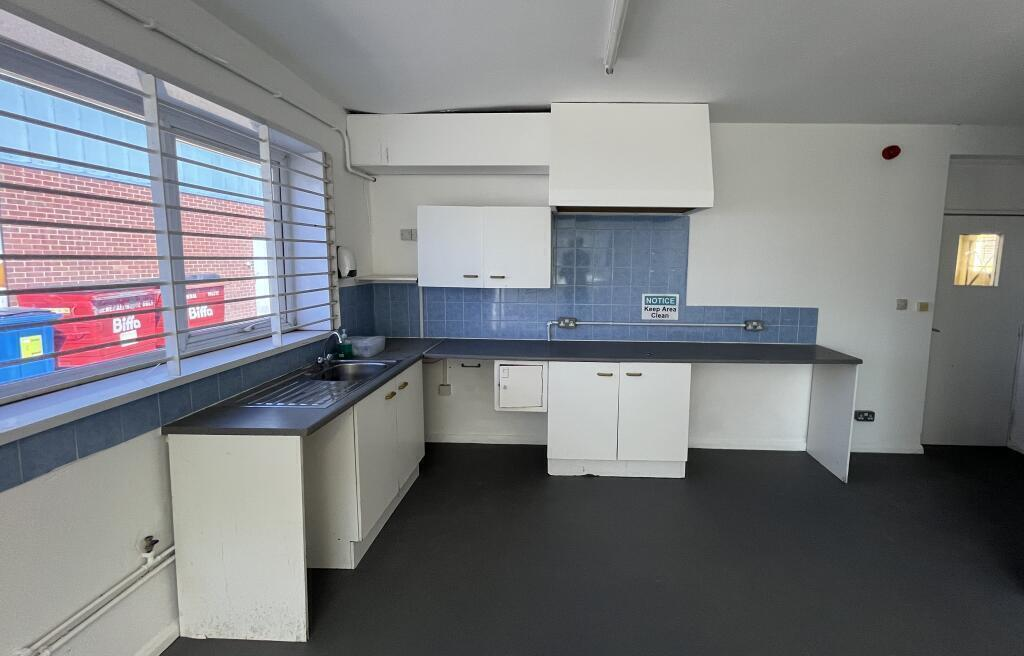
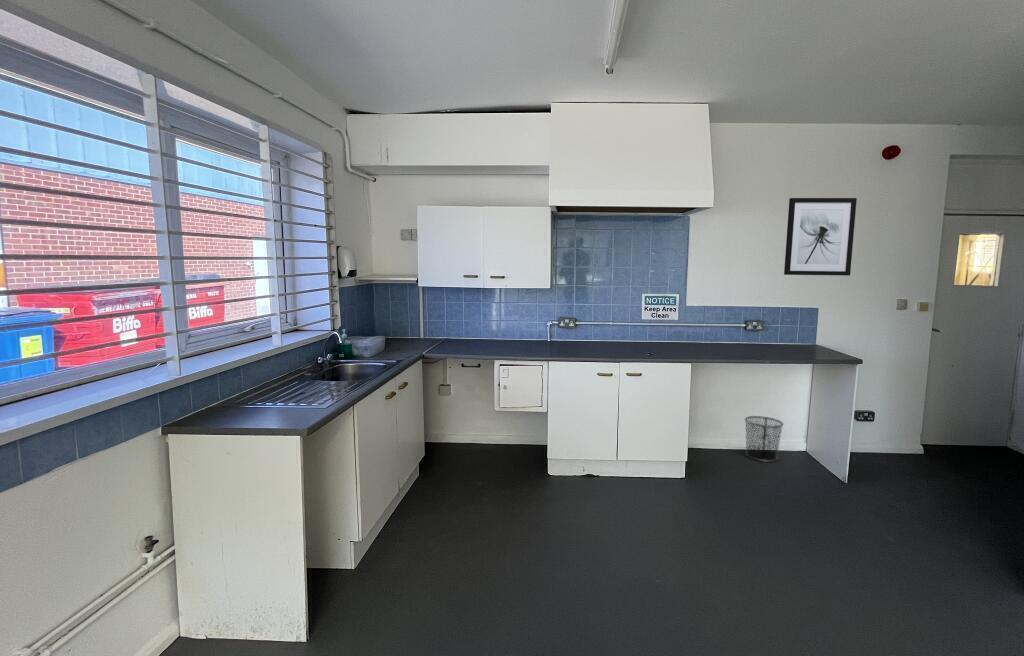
+ wall art [783,197,858,277]
+ waste bin [744,415,785,463]
